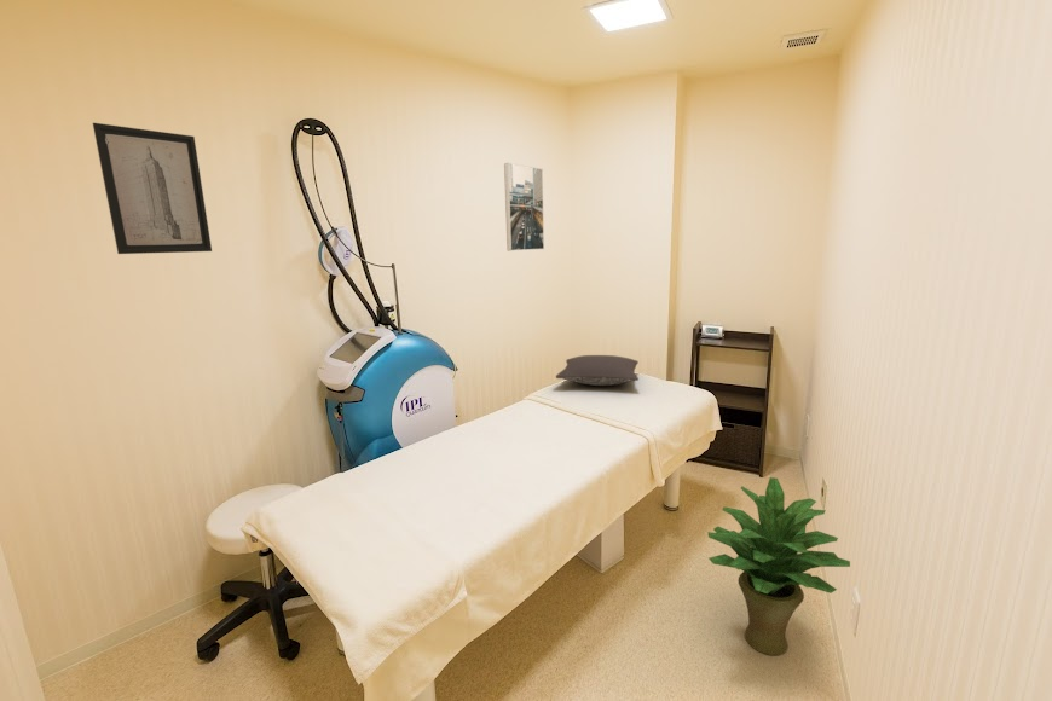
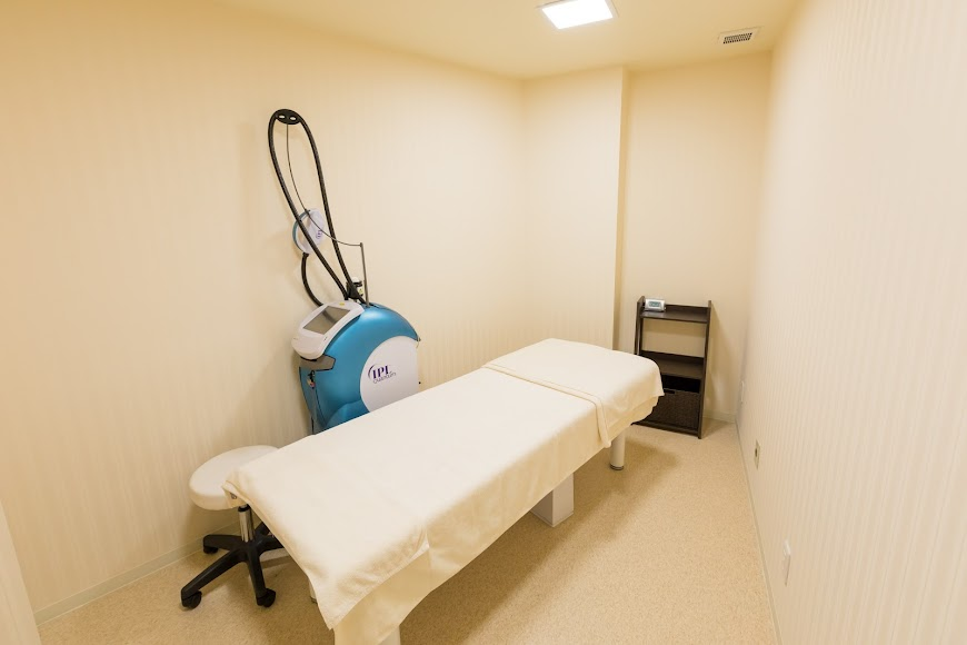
- pillow [555,354,640,387]
- potted plant [707,476,851,656]
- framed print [503,162,545,253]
- wall art [92,122,213,255]
